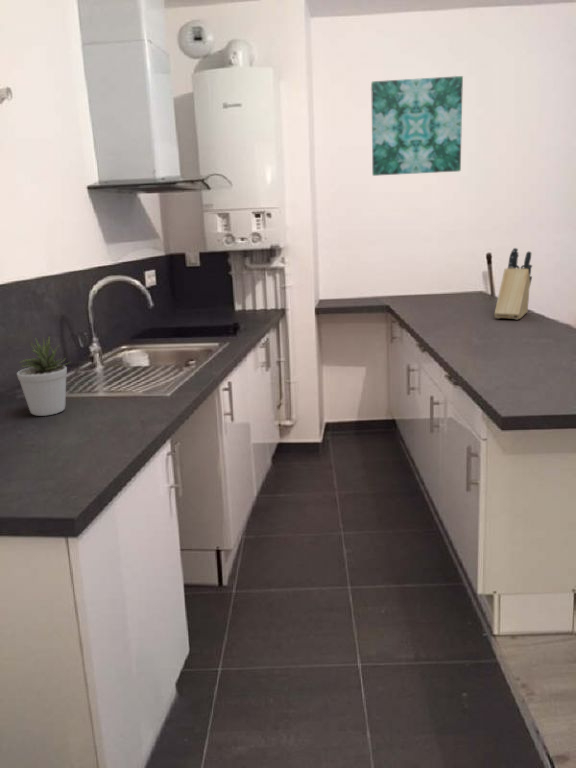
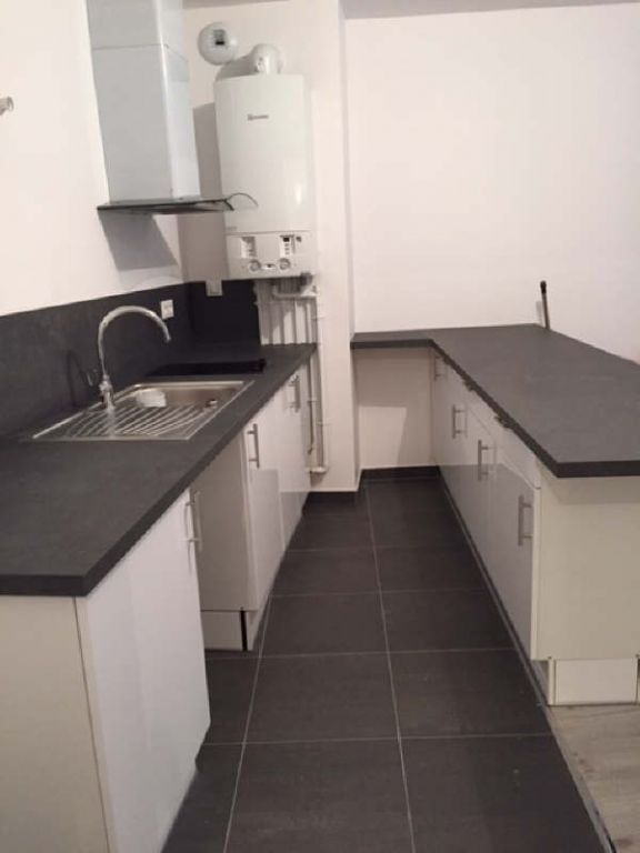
- potted plant [16,337,73,417]
- knife block [493,247,533,321]
- wall art [370,75,464,177]
